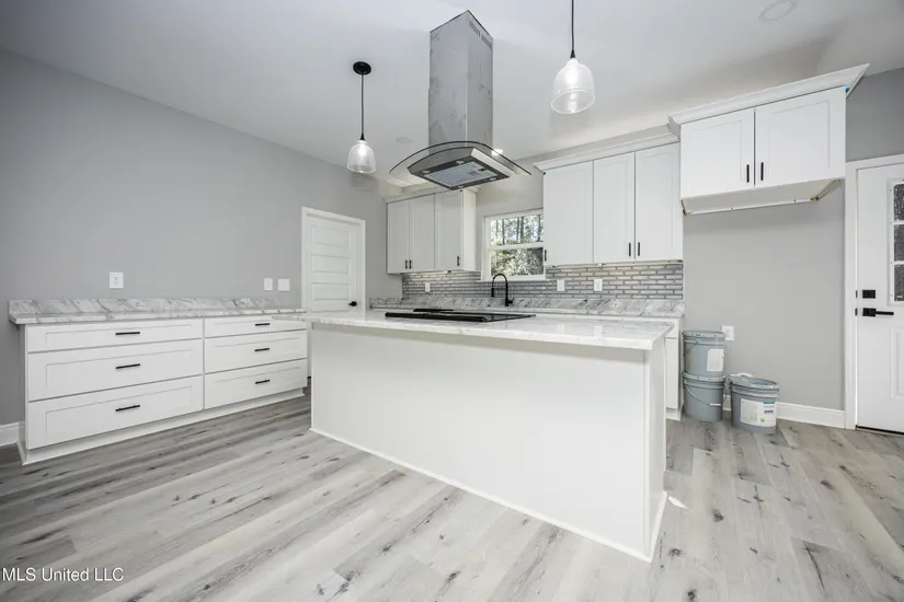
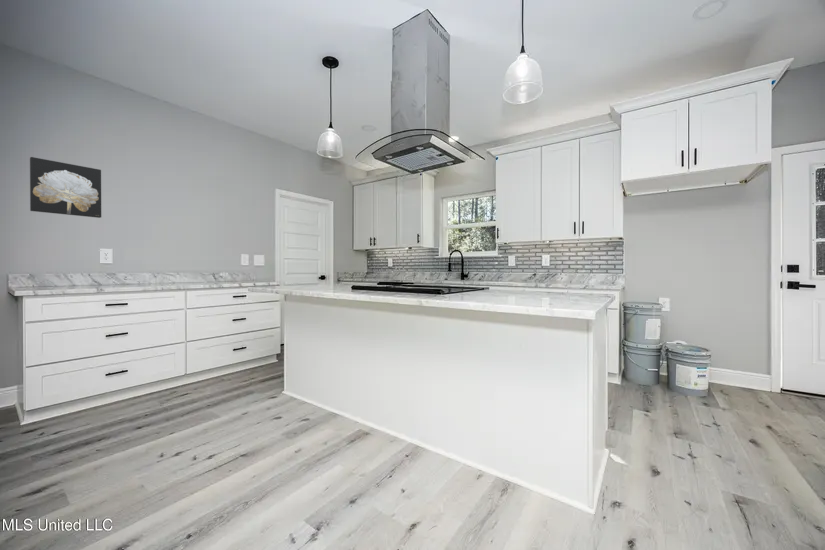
+ wall art [29,156,102,219]
